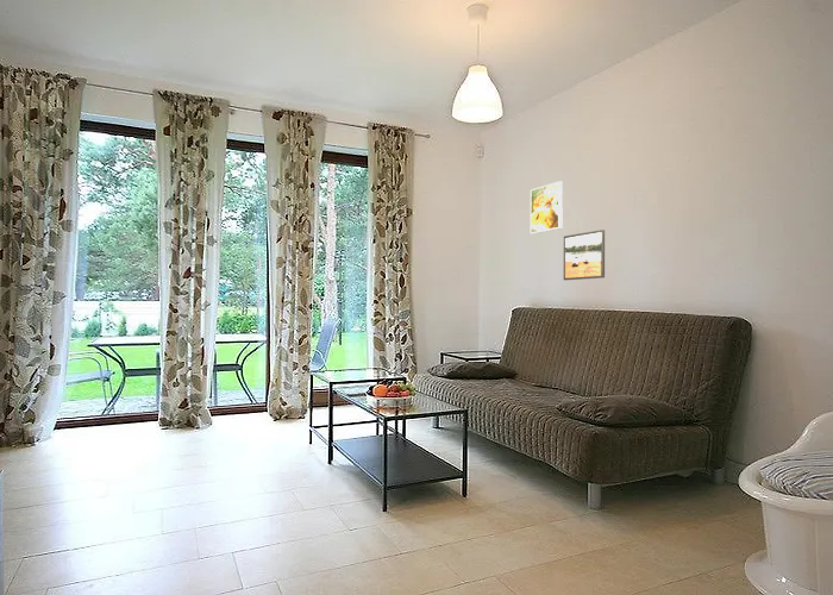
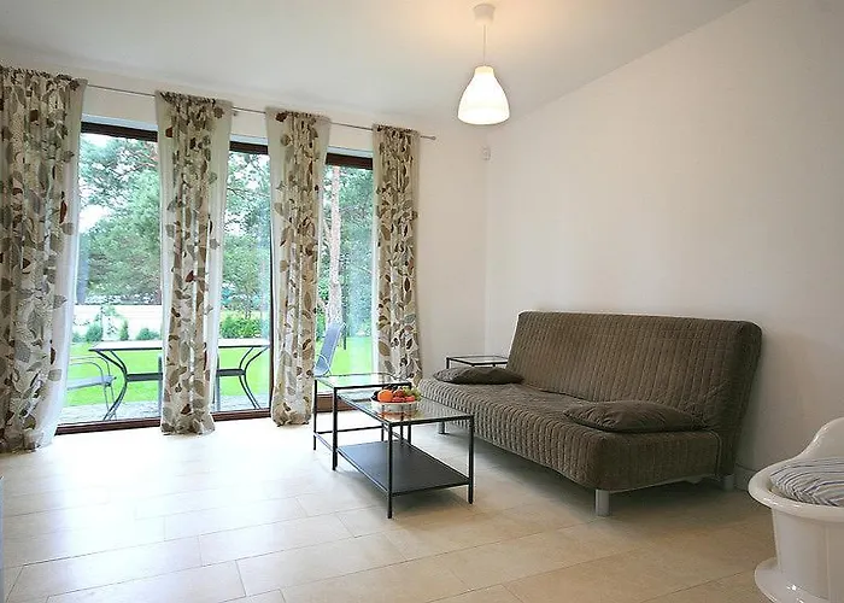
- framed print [563,228,606,281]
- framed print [530,180,564,234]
